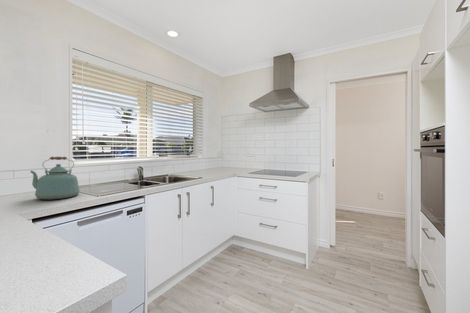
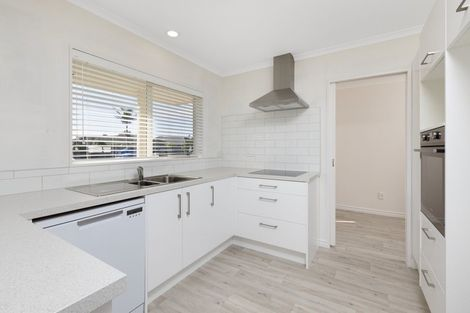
- kettle [29,156,81,201]
